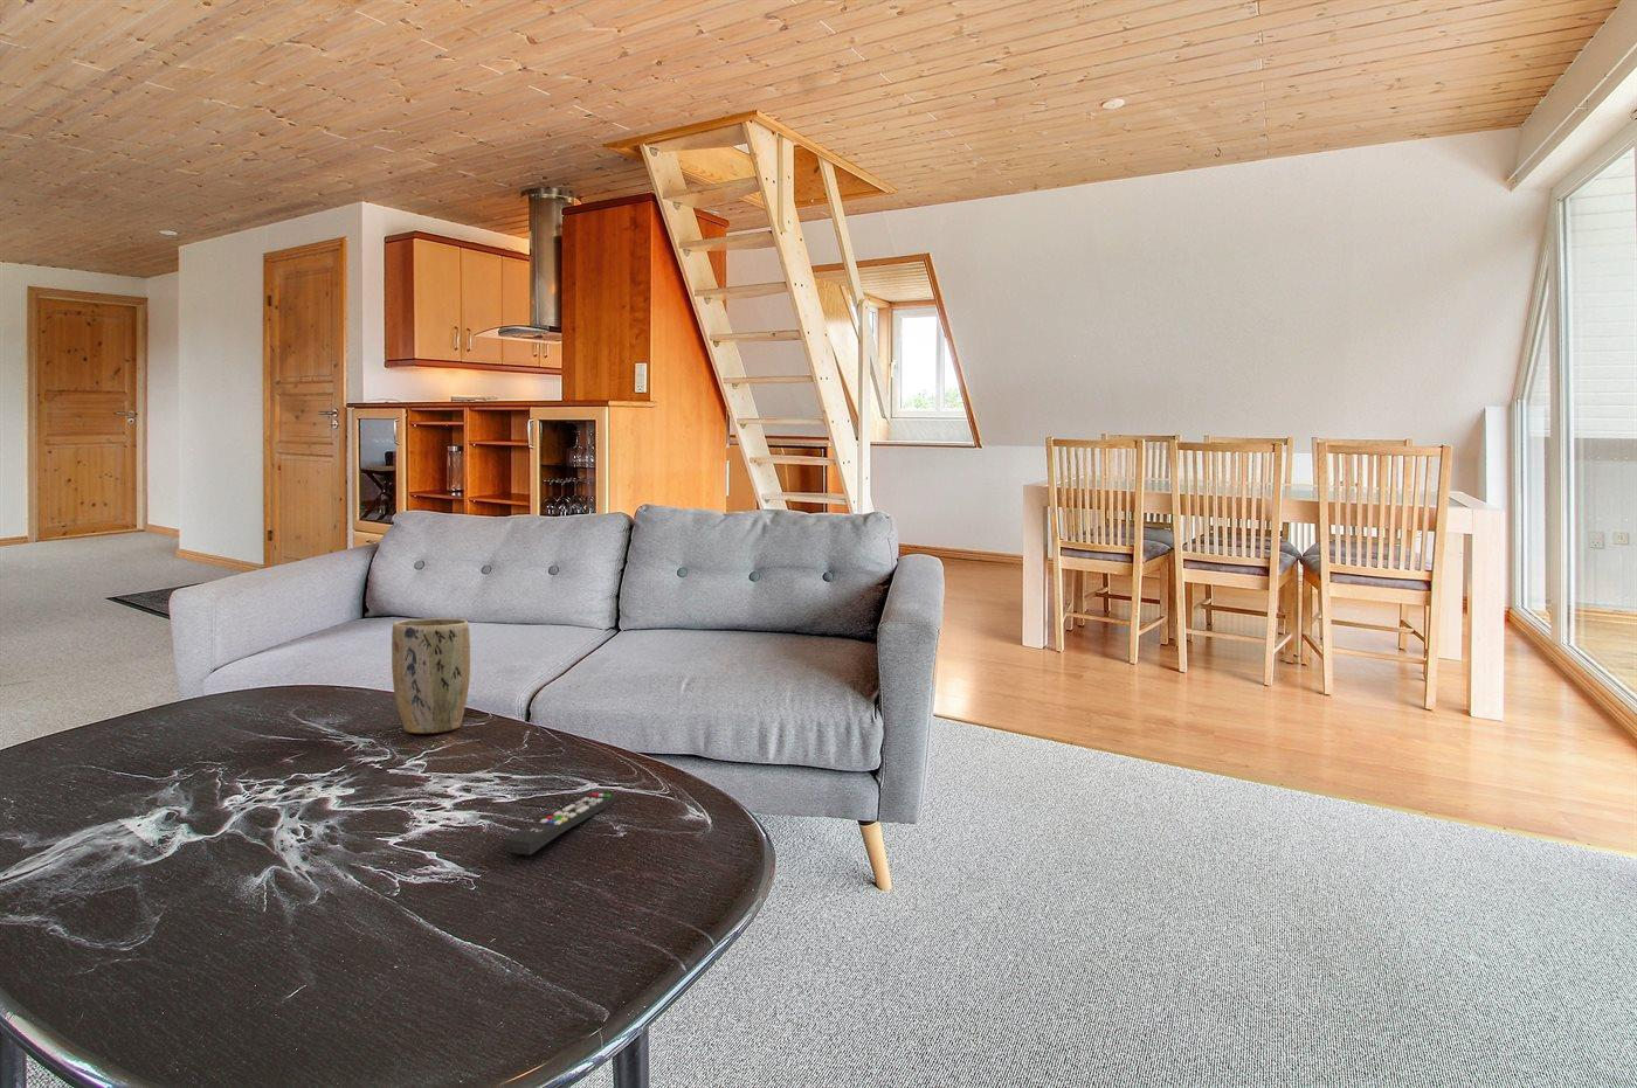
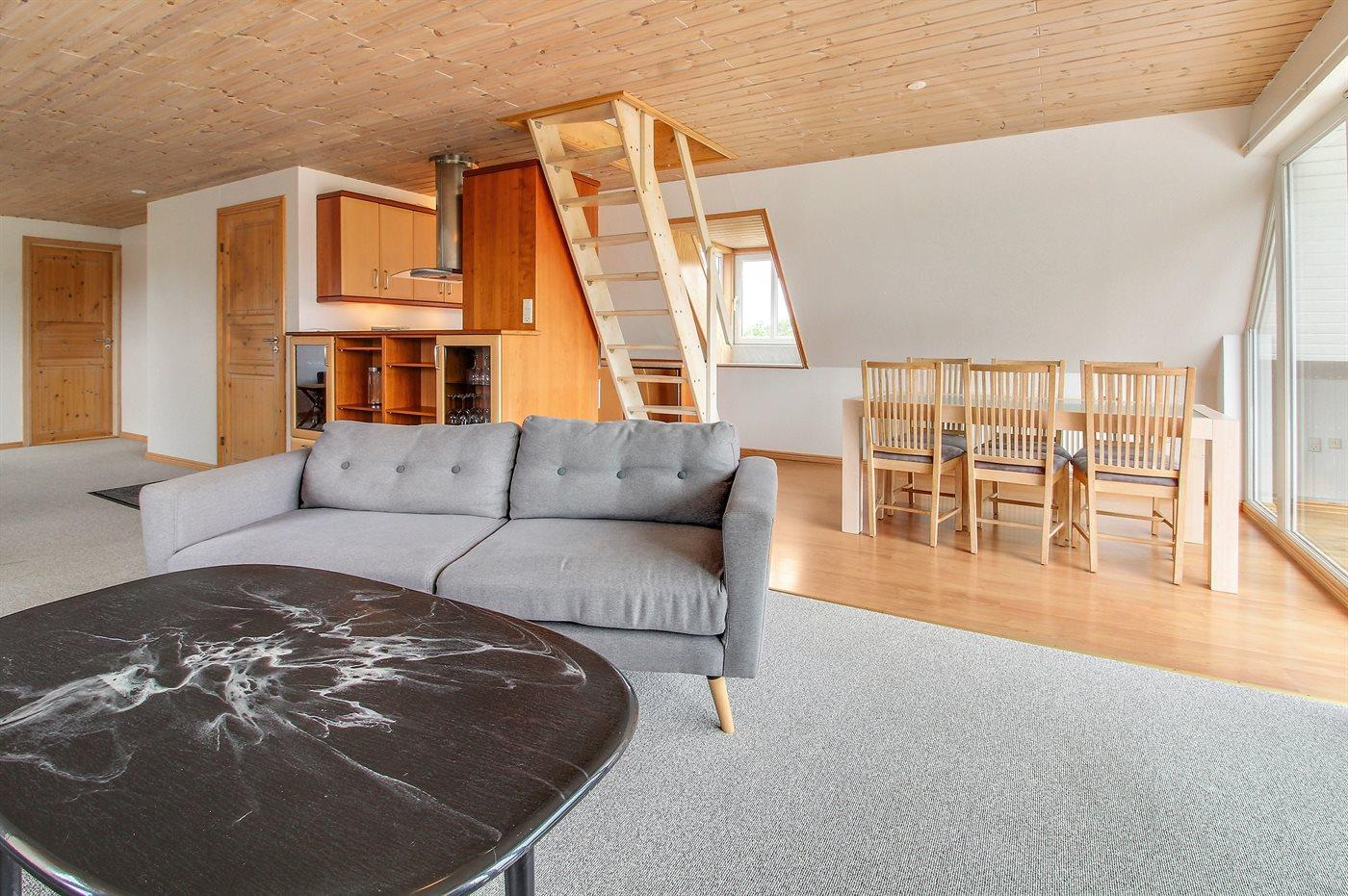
- remote control [503,792,619,855]
- plant pot [391,617,471,735]
